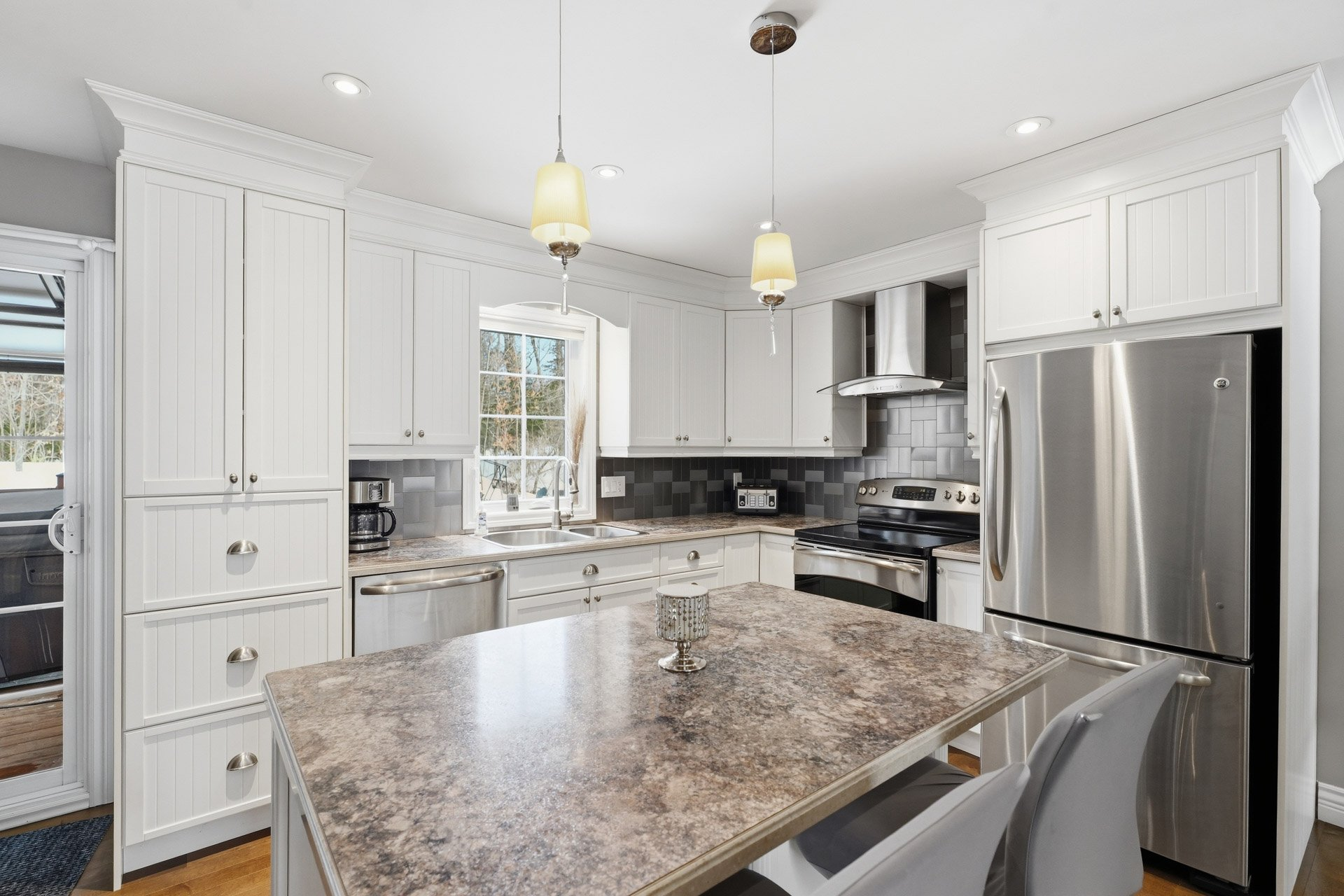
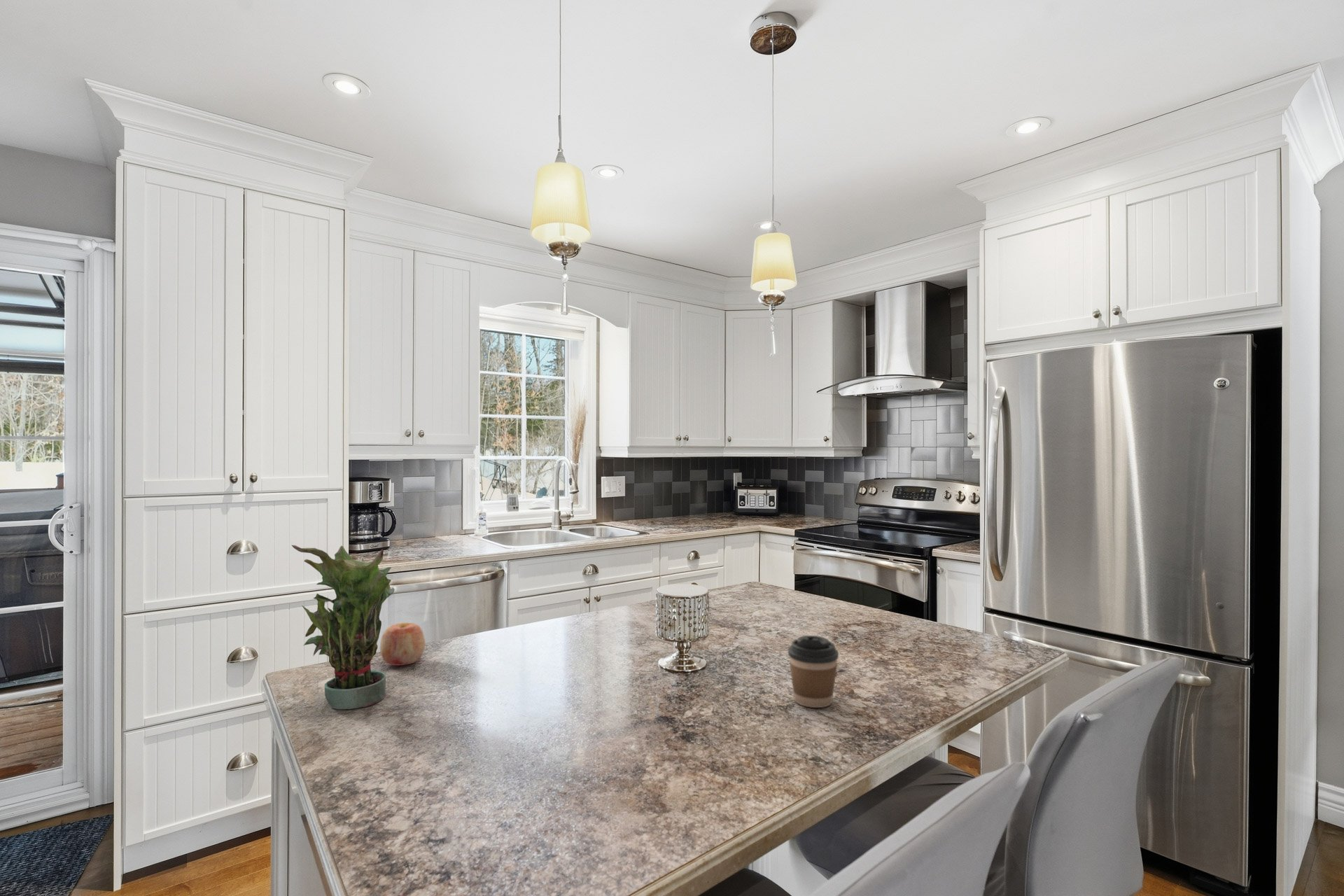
+ coffee cup [787,635,839,708]
+ apple [379,622,426,666]
+ potted plant [291,545,395,710]
